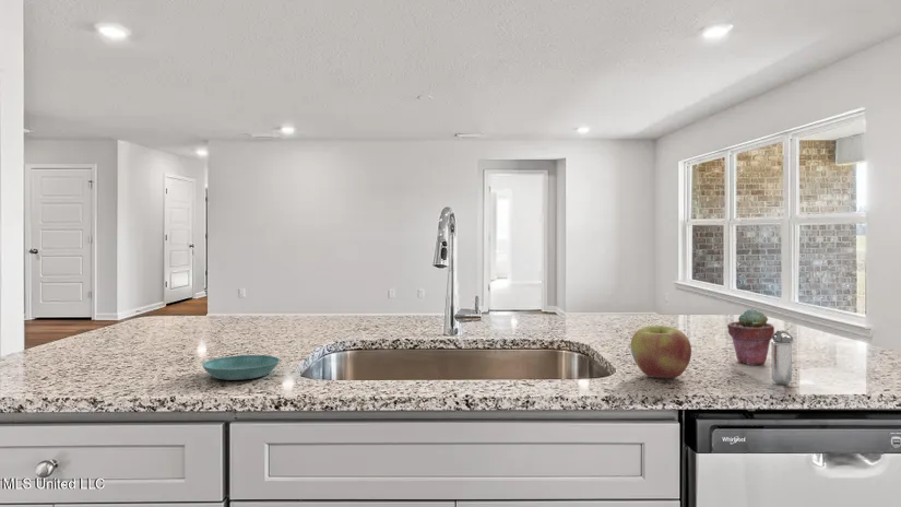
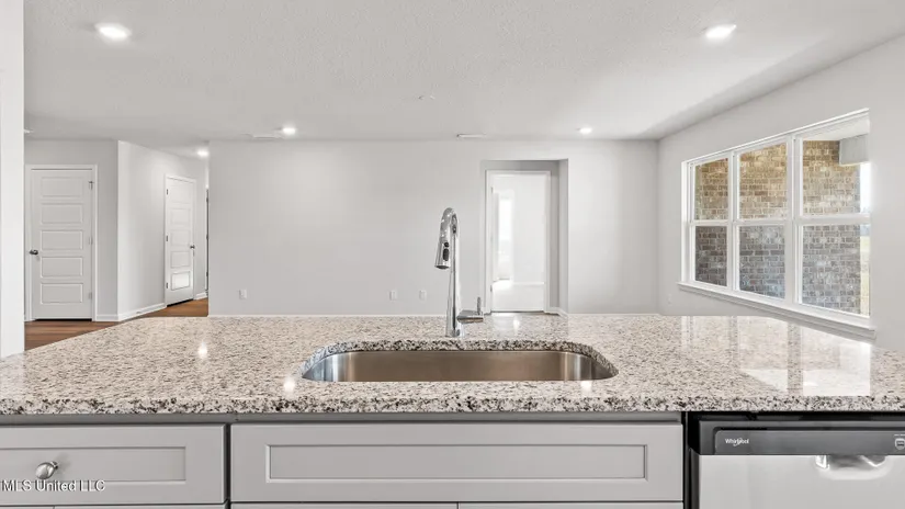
- saucer [201,354,281,381]
- apple [630,325,692,379]
- shaker [770,329,794,386]
- potted succulent [726,308,775,366]
